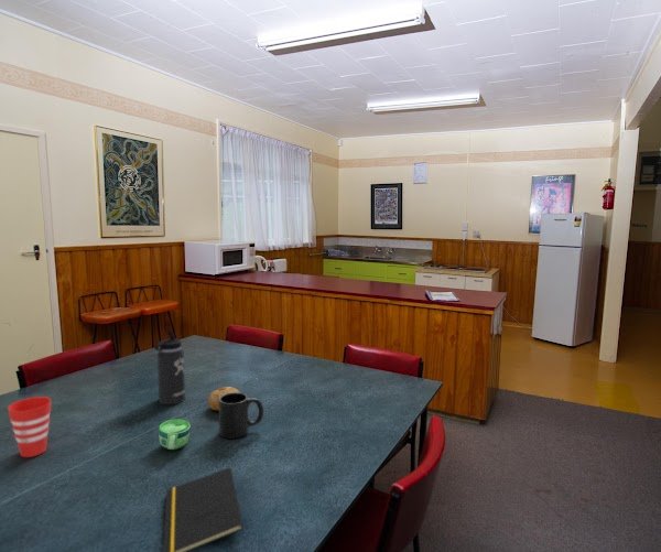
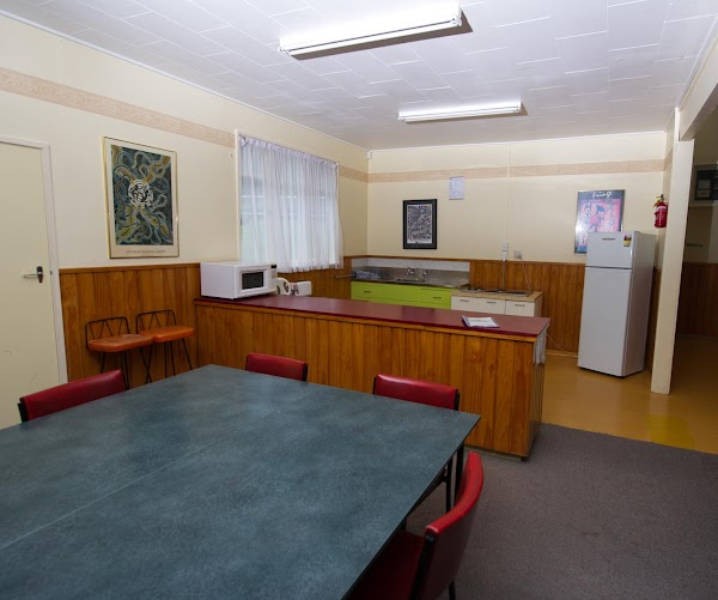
- notepad [162,466,245,552]
- cup [158,418,192,451]
- mug [218,392,264,440]
- thermos bottle [153,328,186,405]
- fruit [207,386,241,412]
- cup [7,396,52,458]
